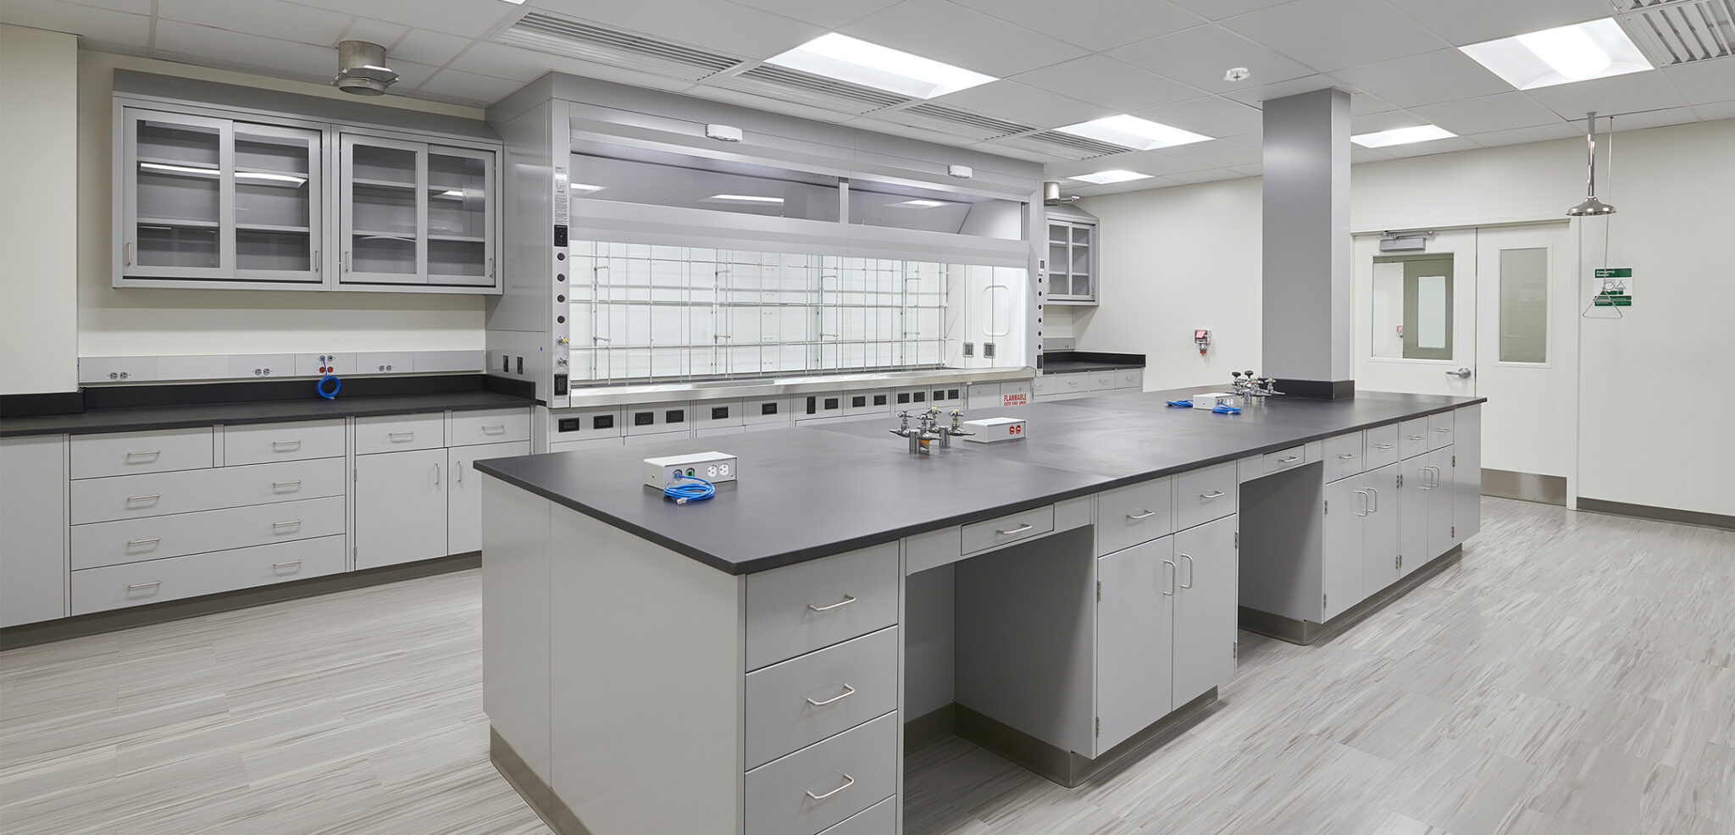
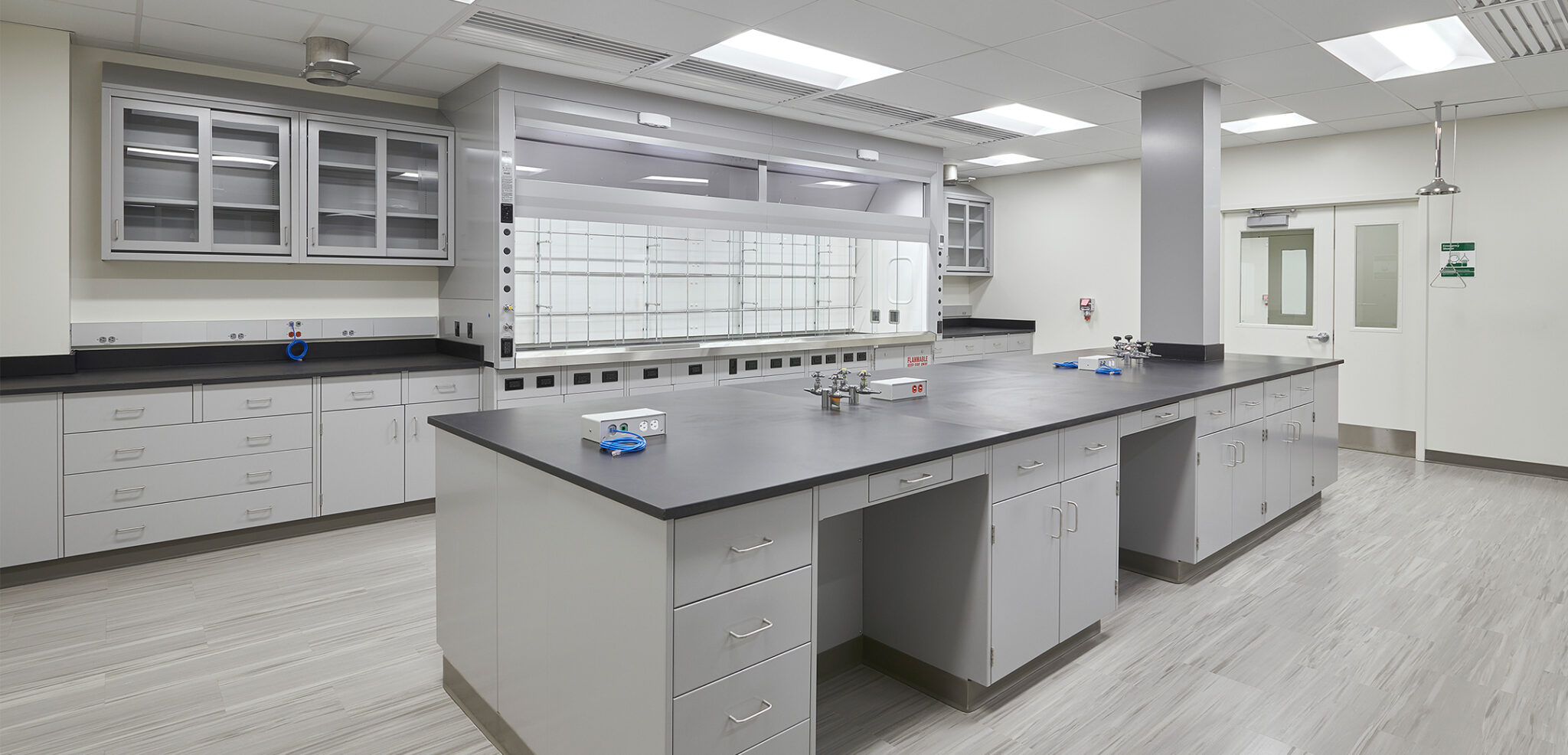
- smoke detector [1224,66,1250,82]
